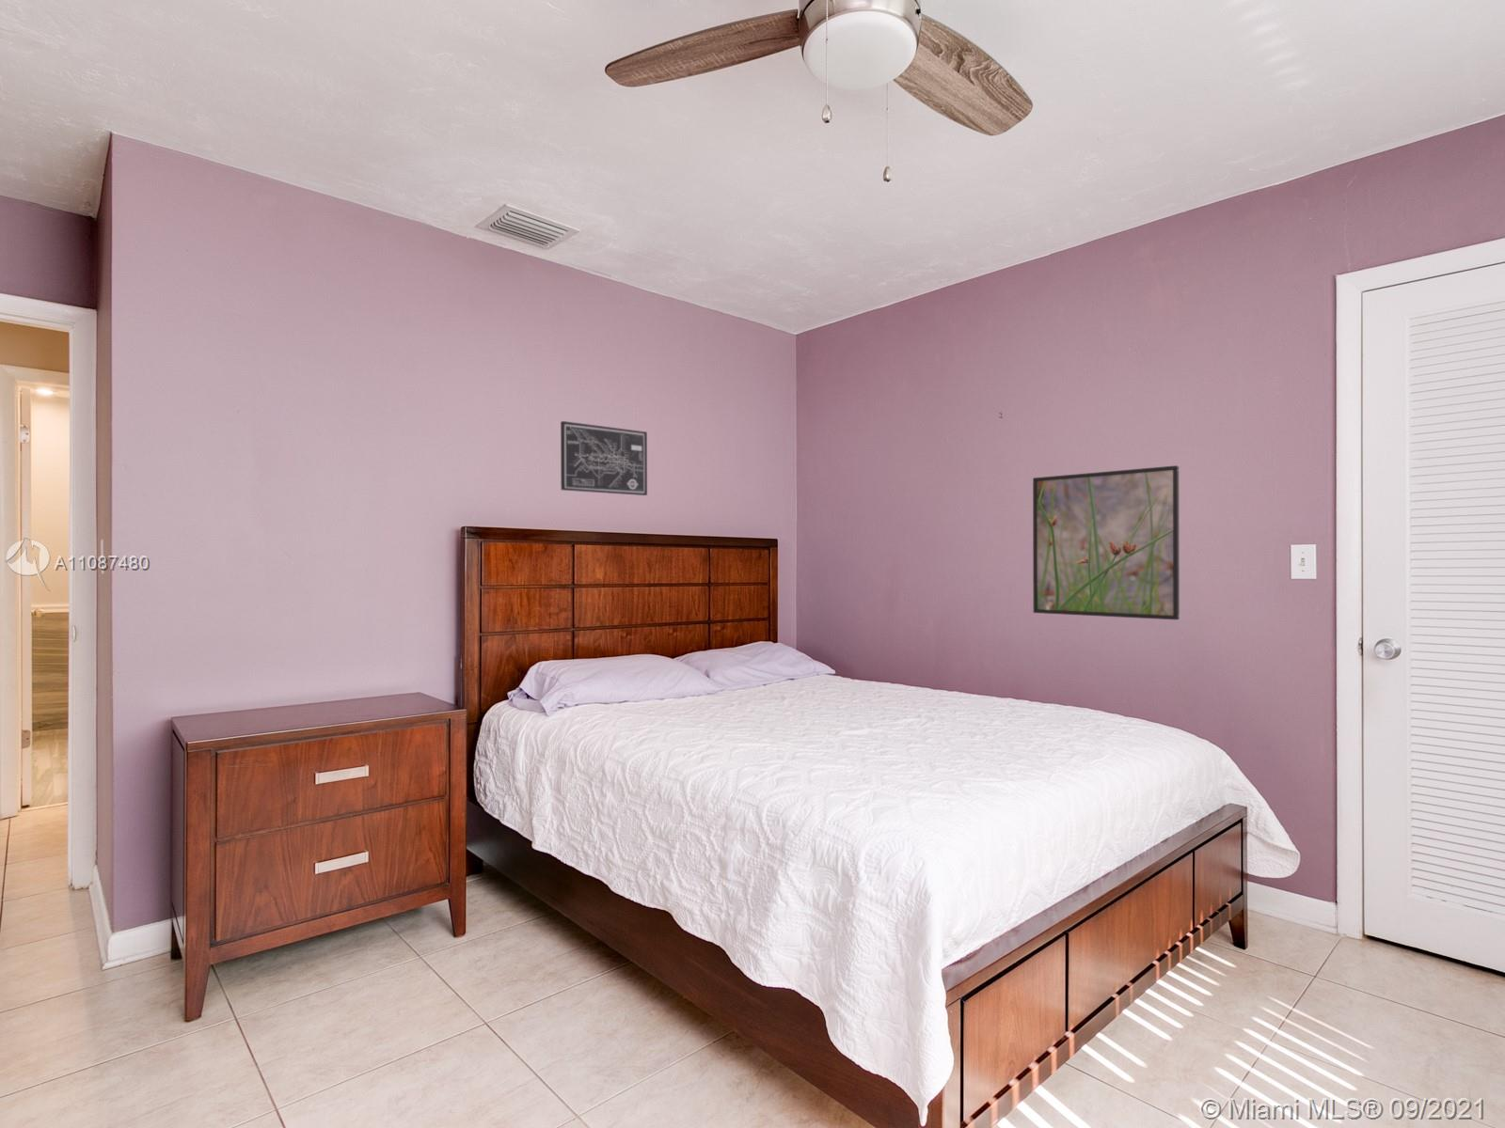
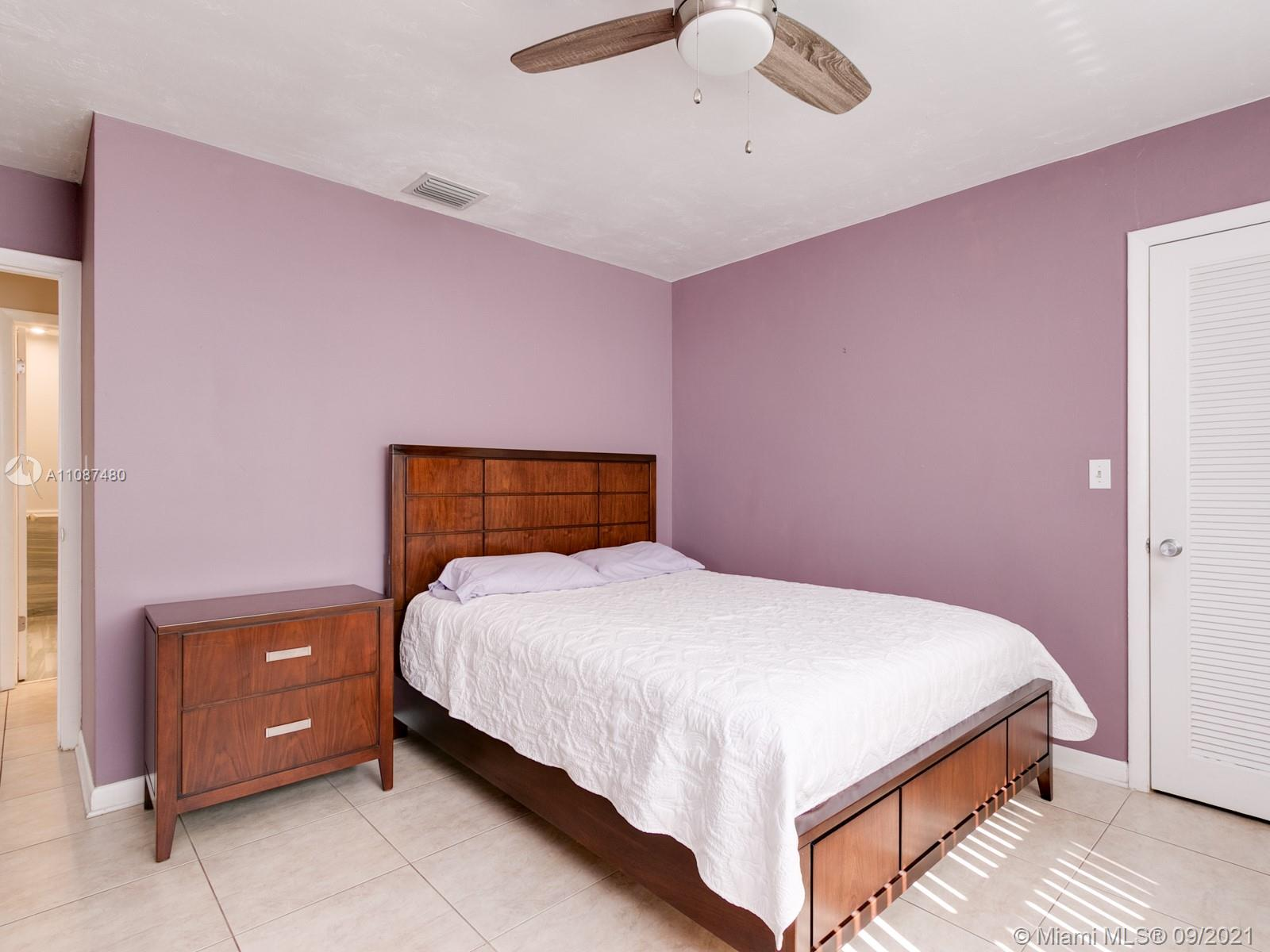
- wall art [559,421,648,496]
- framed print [1032,464,1180,621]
